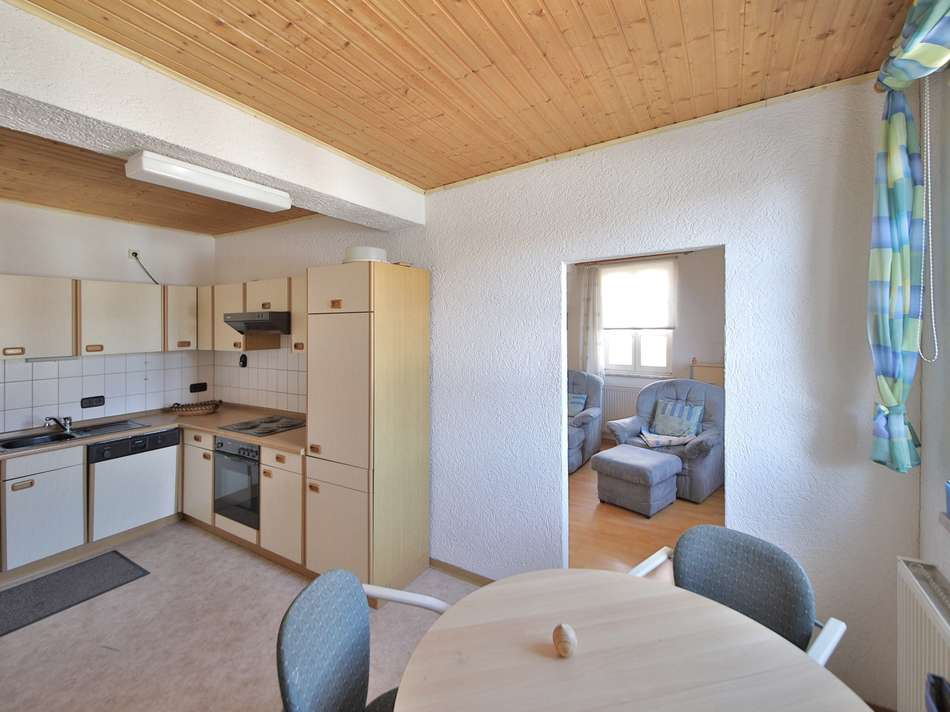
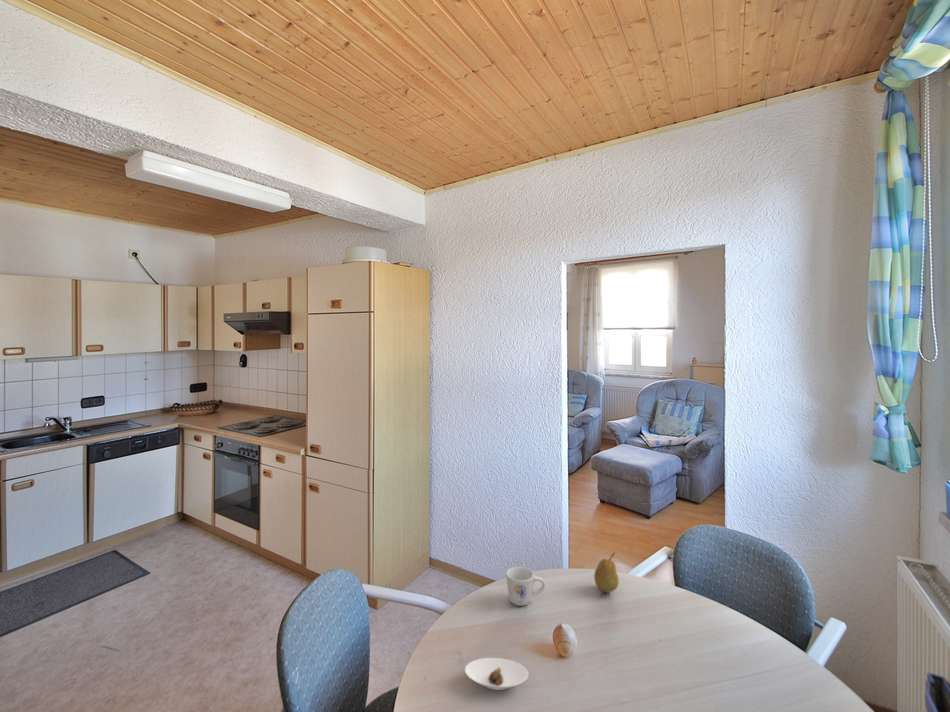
+ mug [505,566,546,607]
+ fruit [593,551,620,594]
+ saucer [464,657,530,691]
